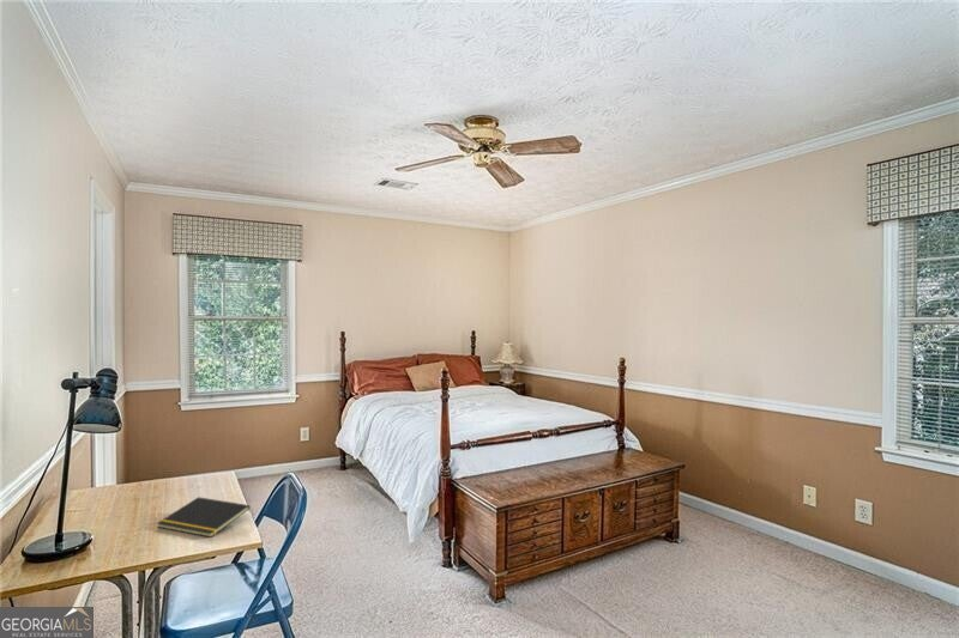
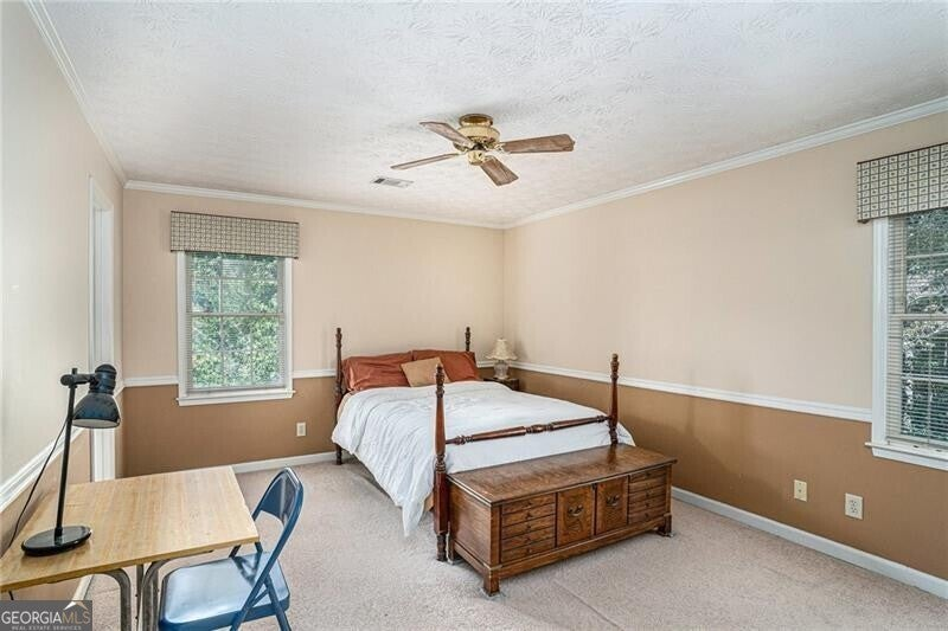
- notepad [156,496,252,539]
